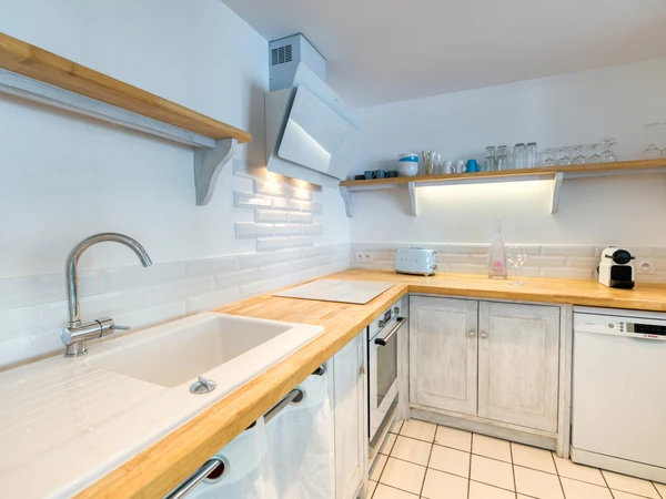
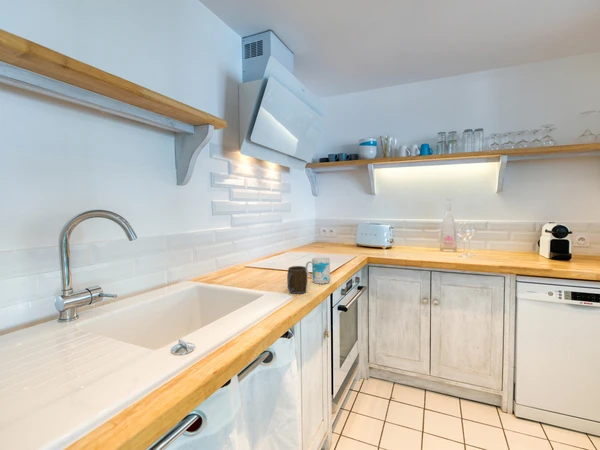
+ mug [286,265,308,295]
+ mug [305,256,331,285]
